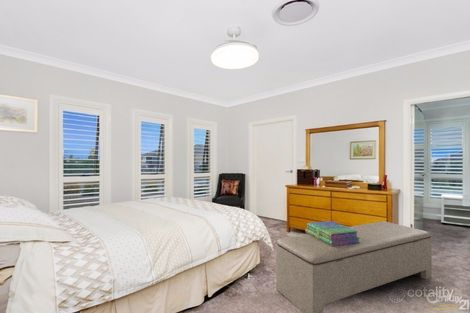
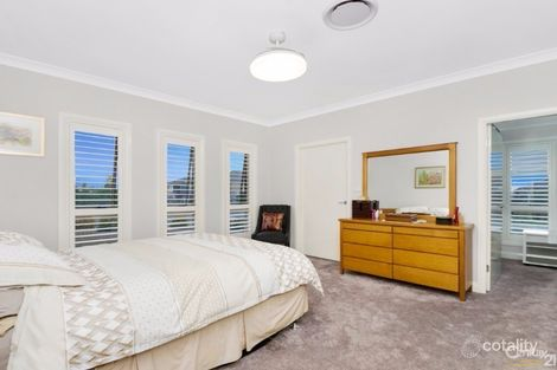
- bench [275,220,433,313]
- stack of books [305,220,360,246]
